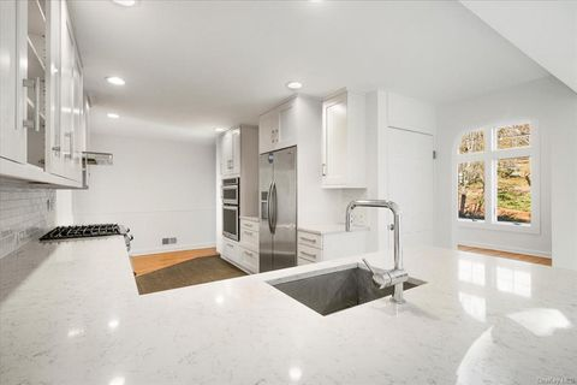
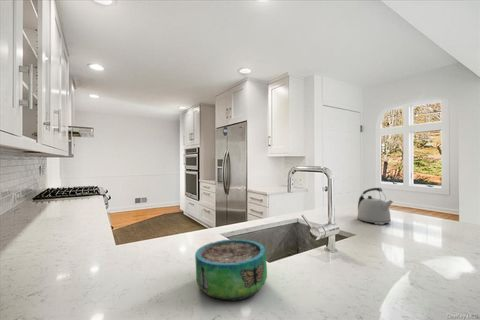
+ decorative bowl [194,238,268,301]
+ kettle [356,187,394,225]
